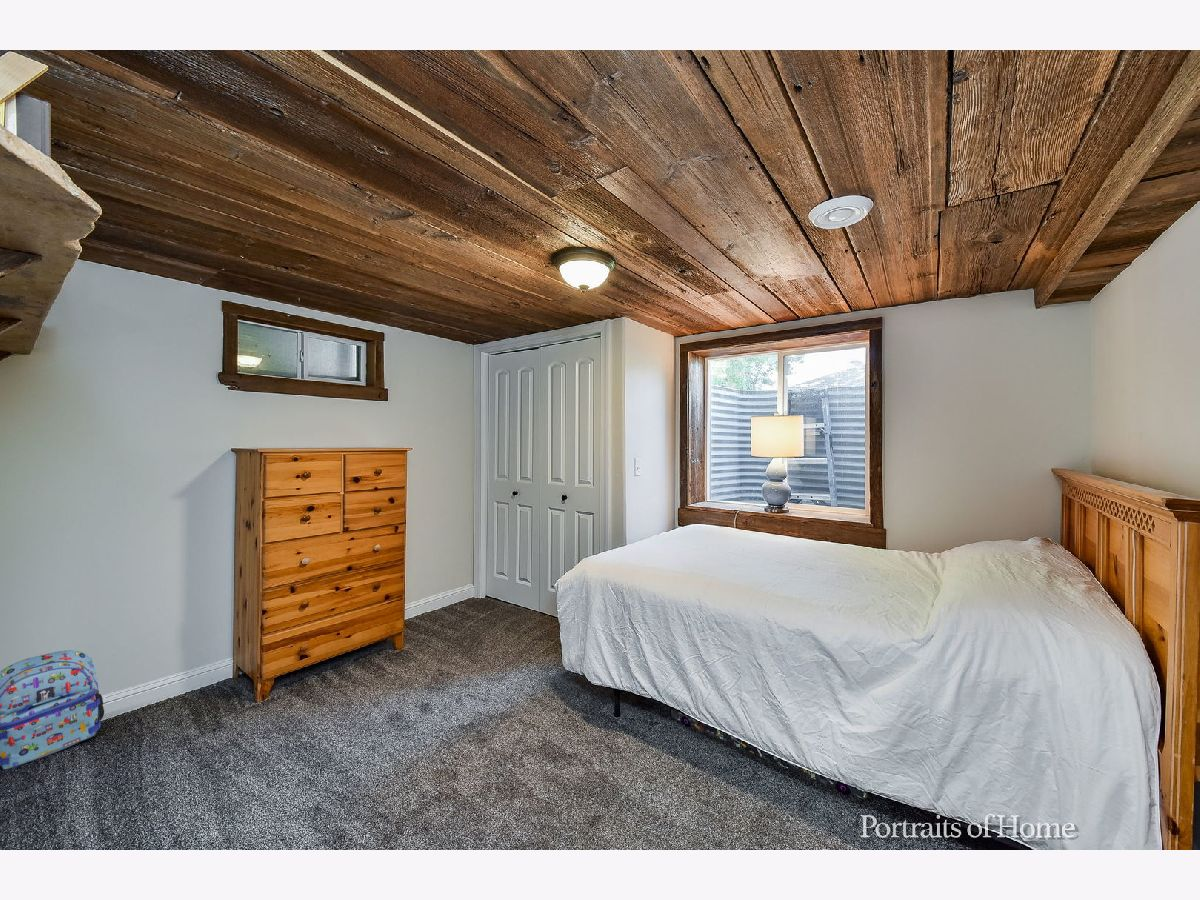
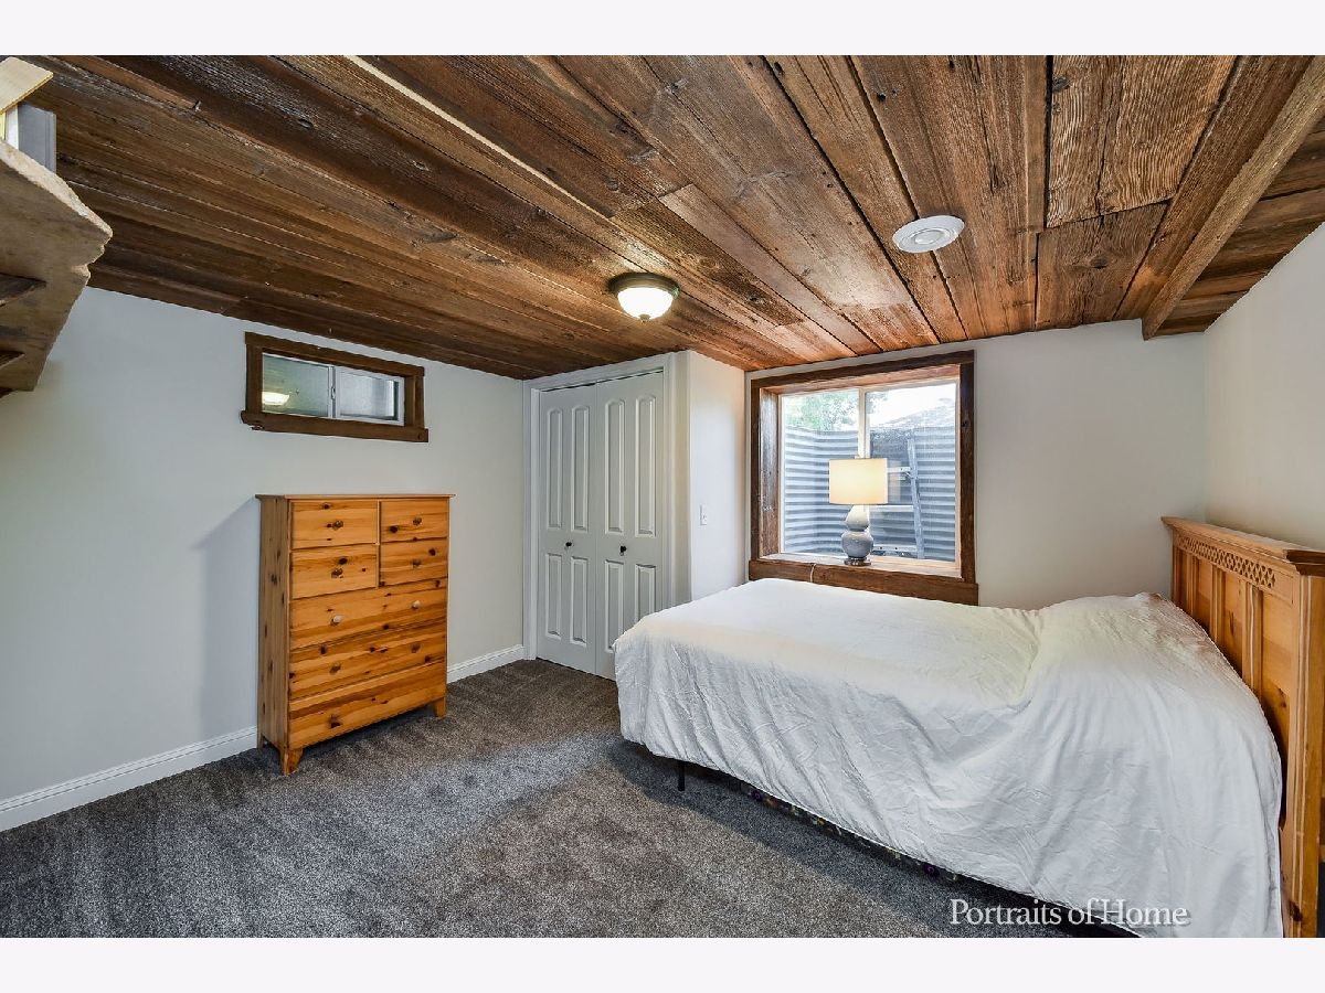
- backpack [0,649,105,770]
